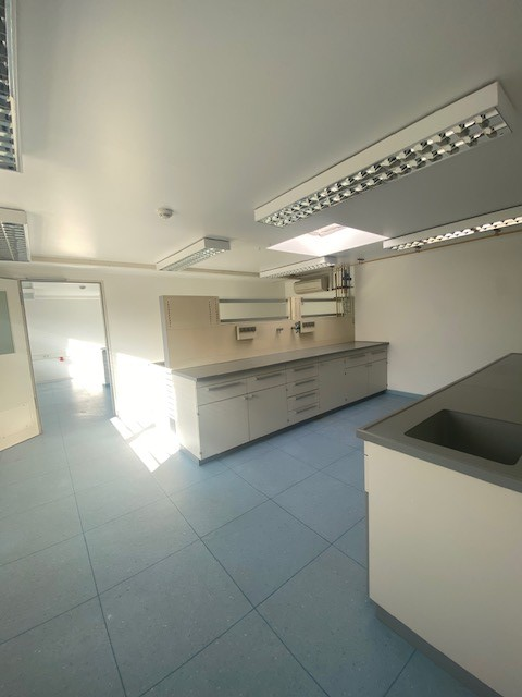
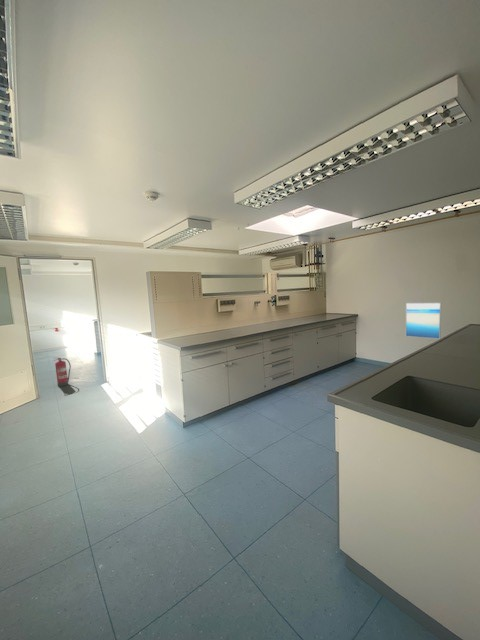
+ fire extinguisher [53,357,72,387]
+ wall art [405,302,442,340]
